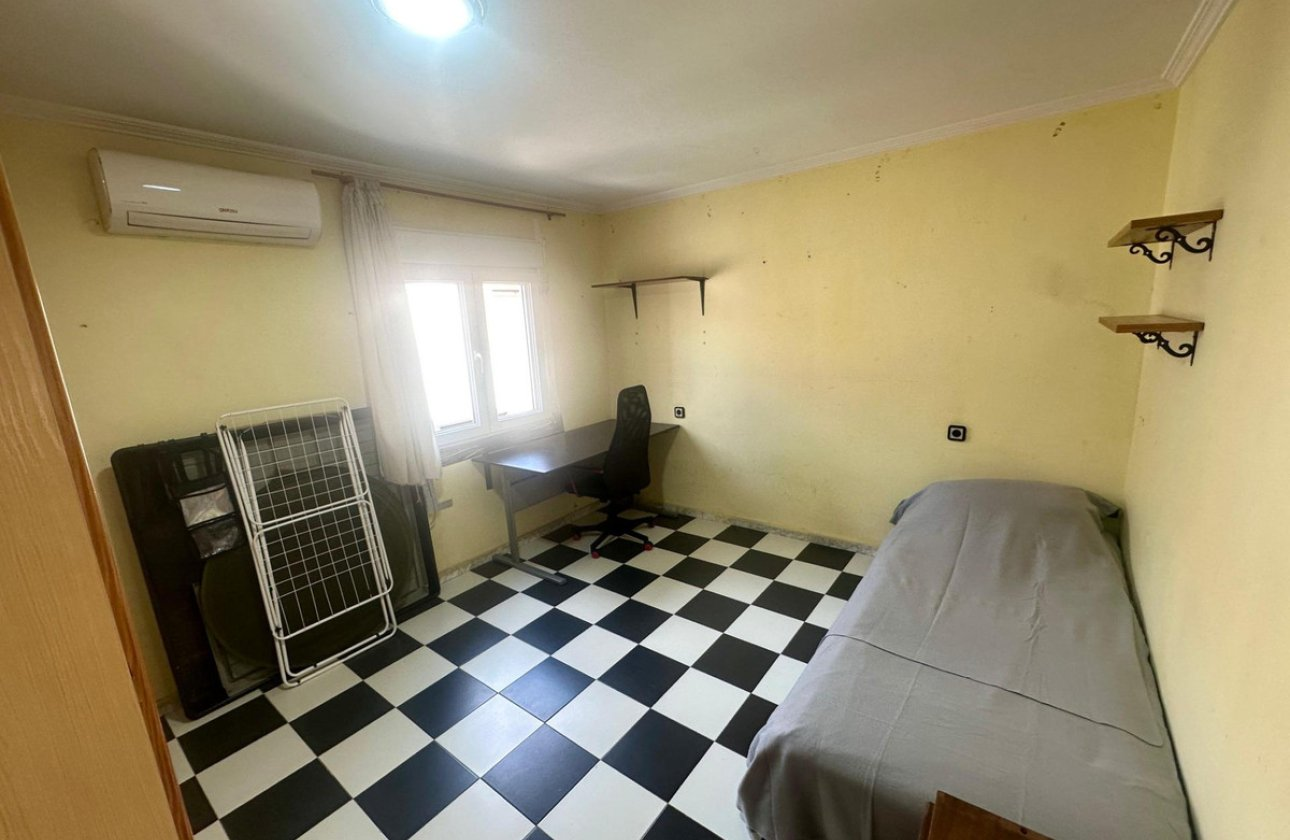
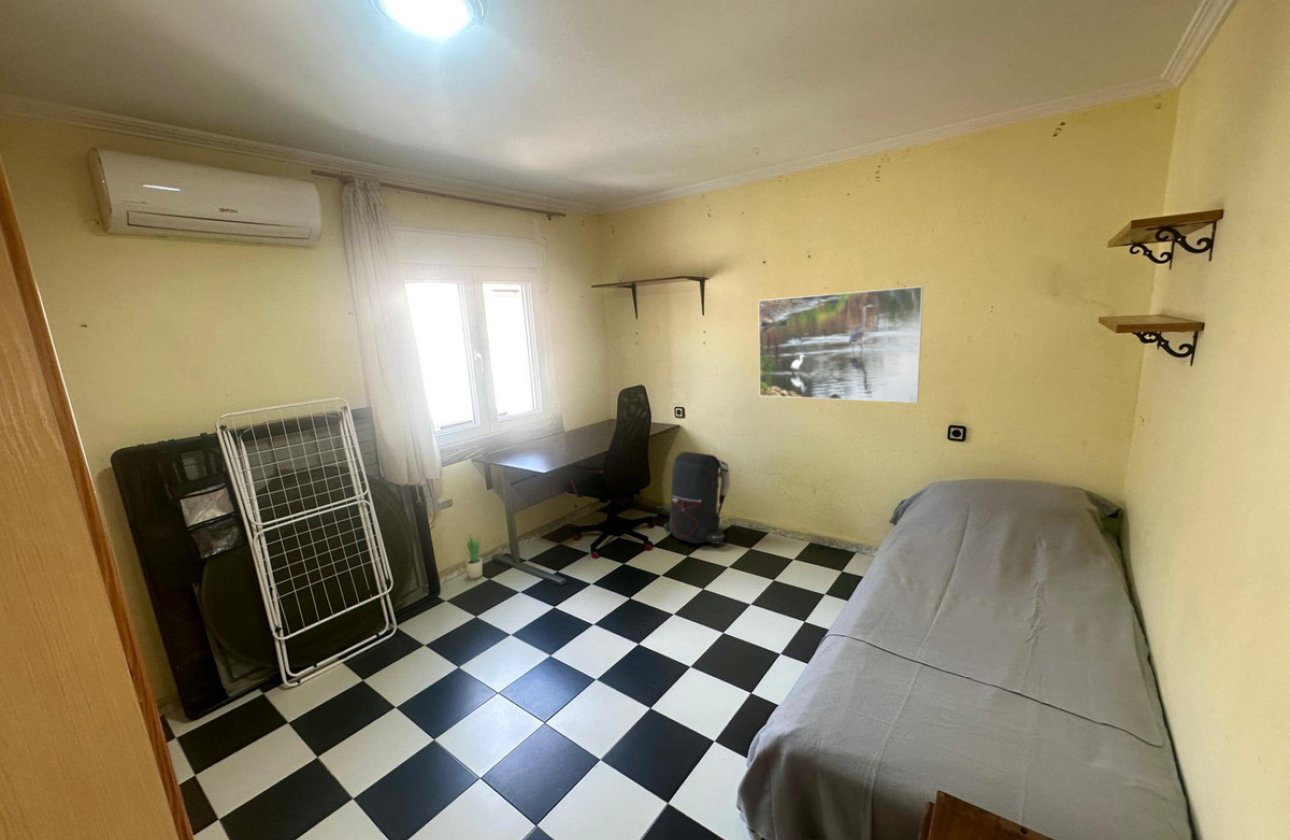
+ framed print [757,285,924,404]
+ potted plant [463,534,483,580]
+ backpack [661,451,730,545]
